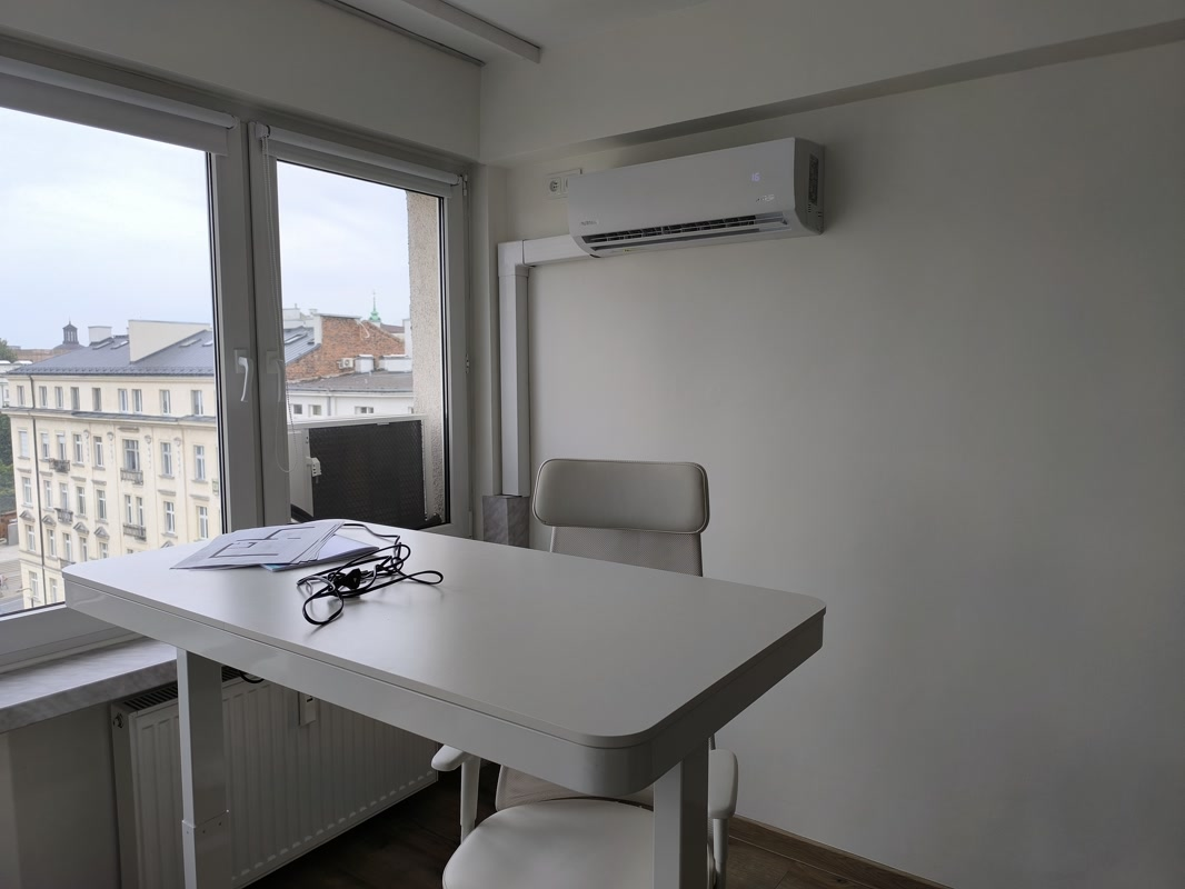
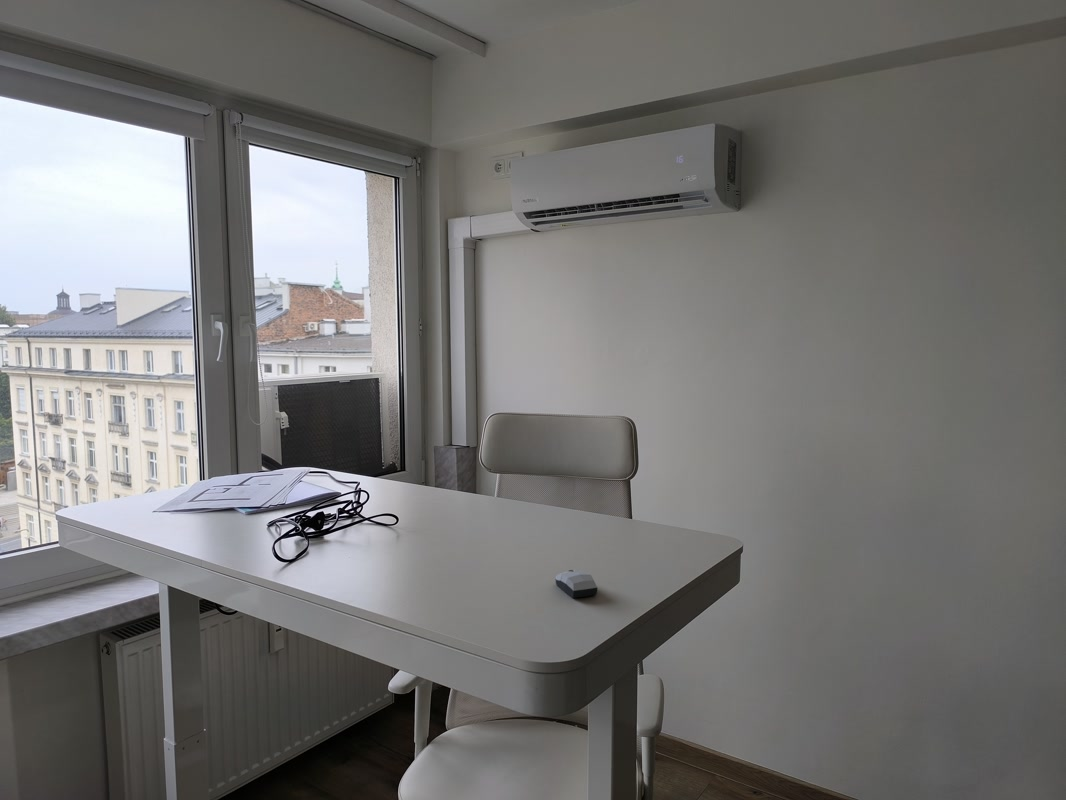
+ computer mouse [554,569,598,599]
